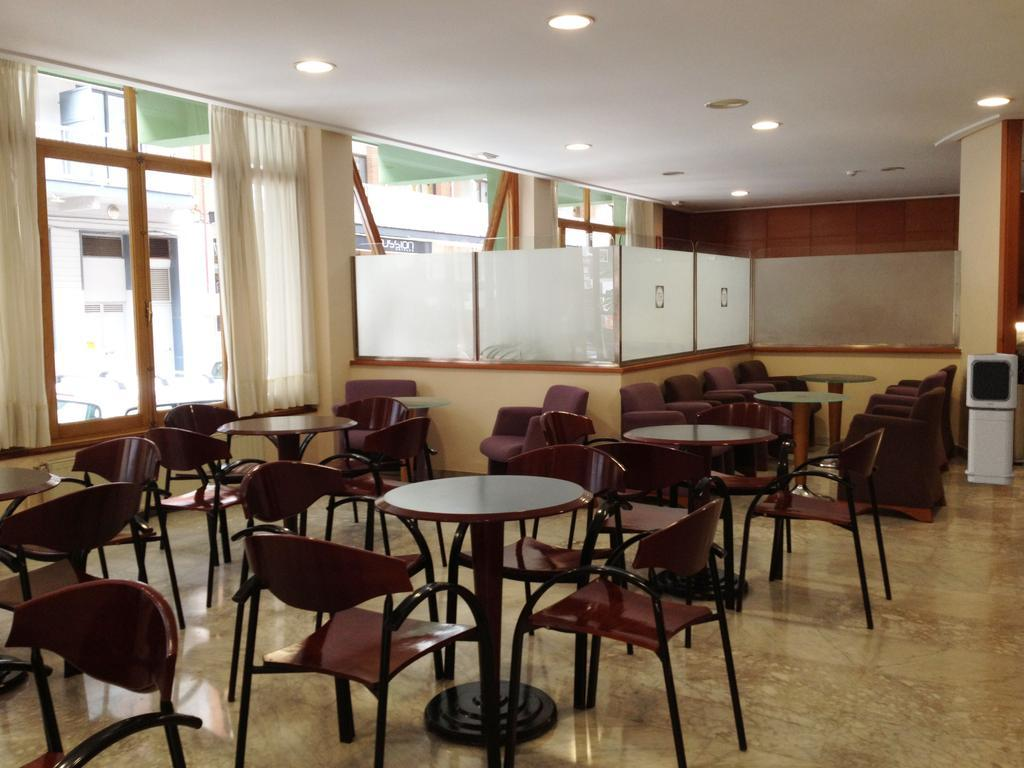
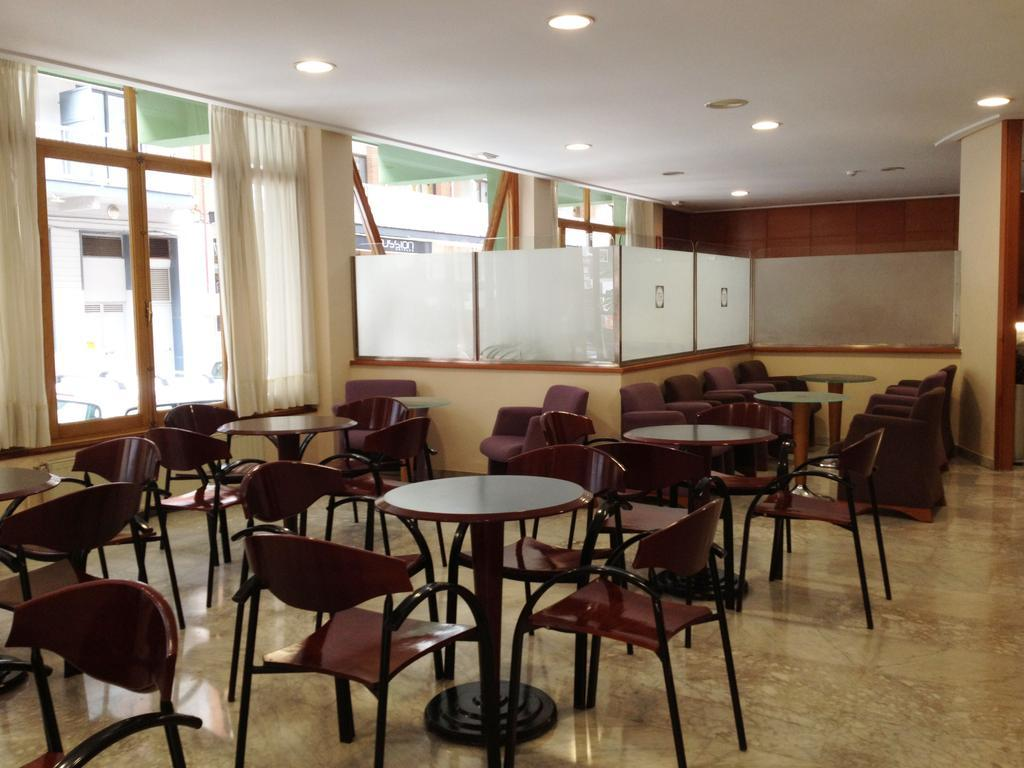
- air purifier [964,352,1019,486]
